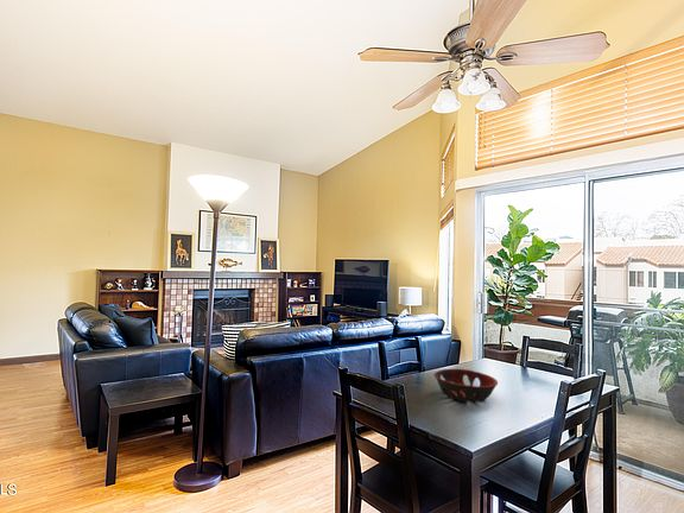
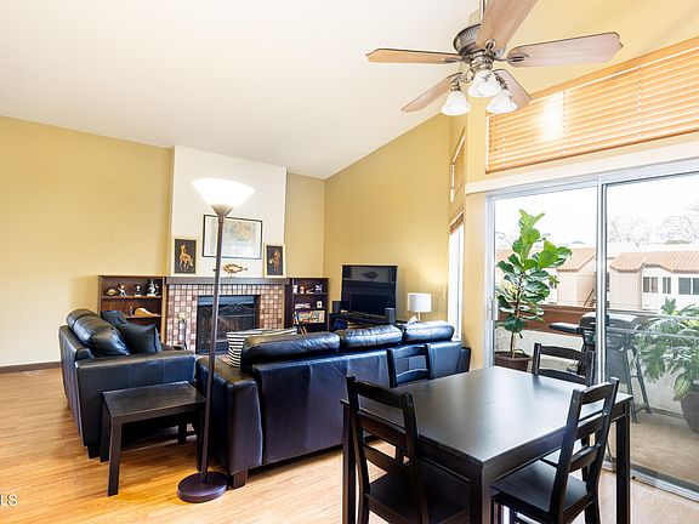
- decorative bowl [432,368,499,403]
